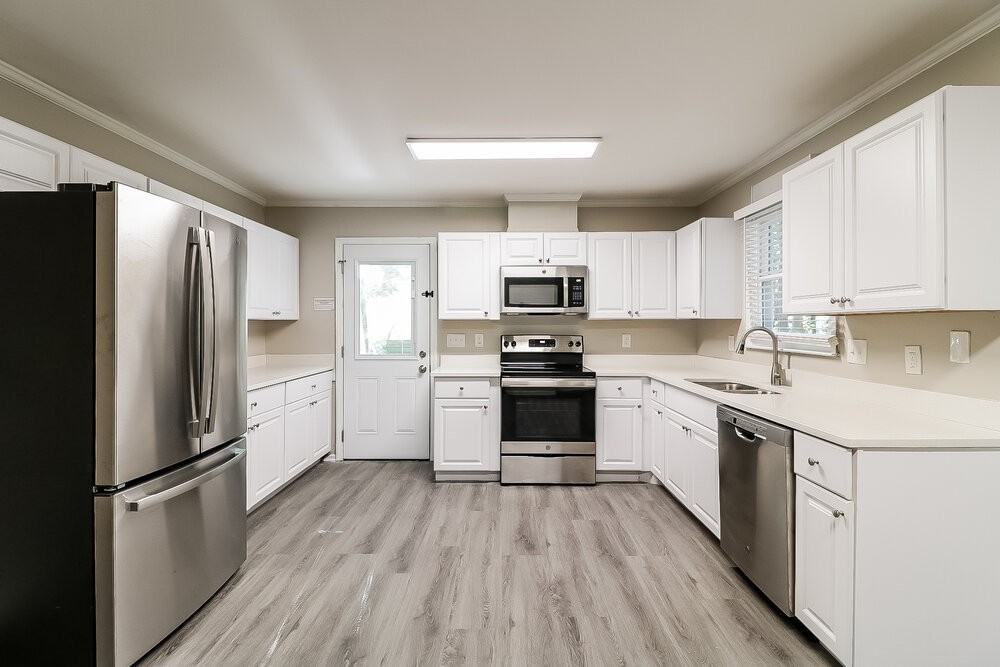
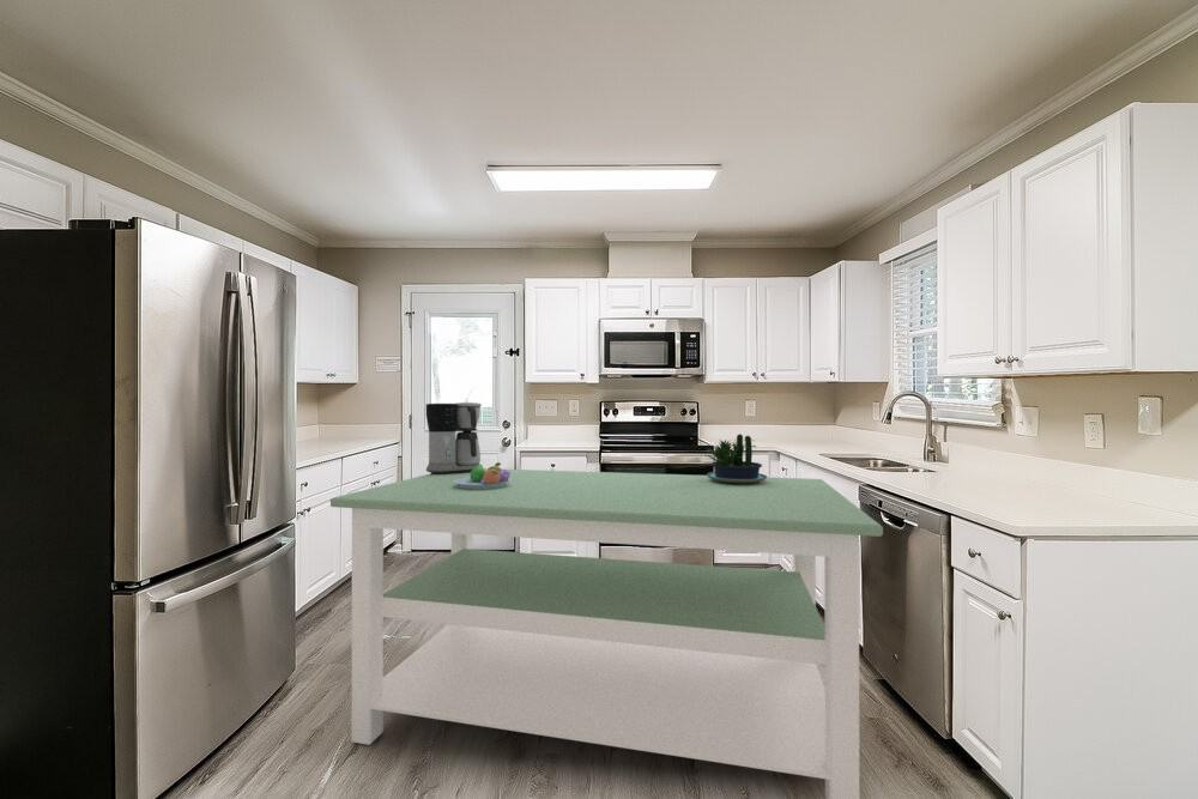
+ potted plant [703,432,768,483]
+ fruit bowl [454,461,510,490]
+ dining table [329,467,884,799]
+ coffee maker [425,401,483,474]
